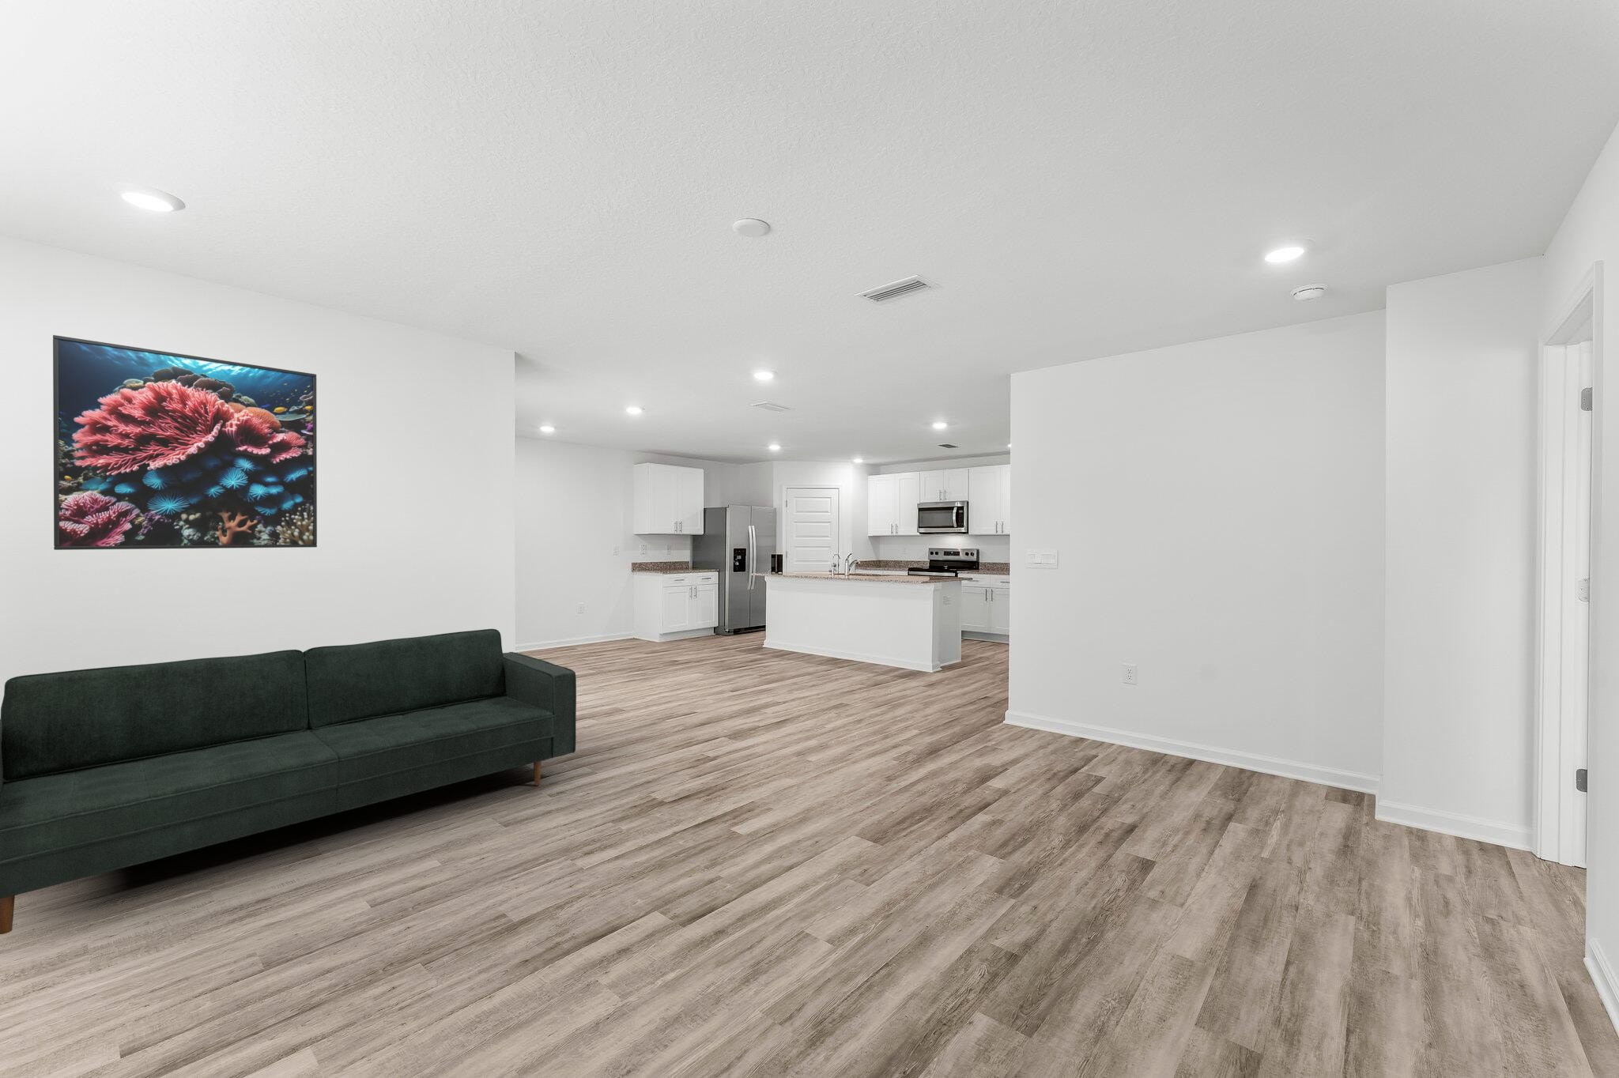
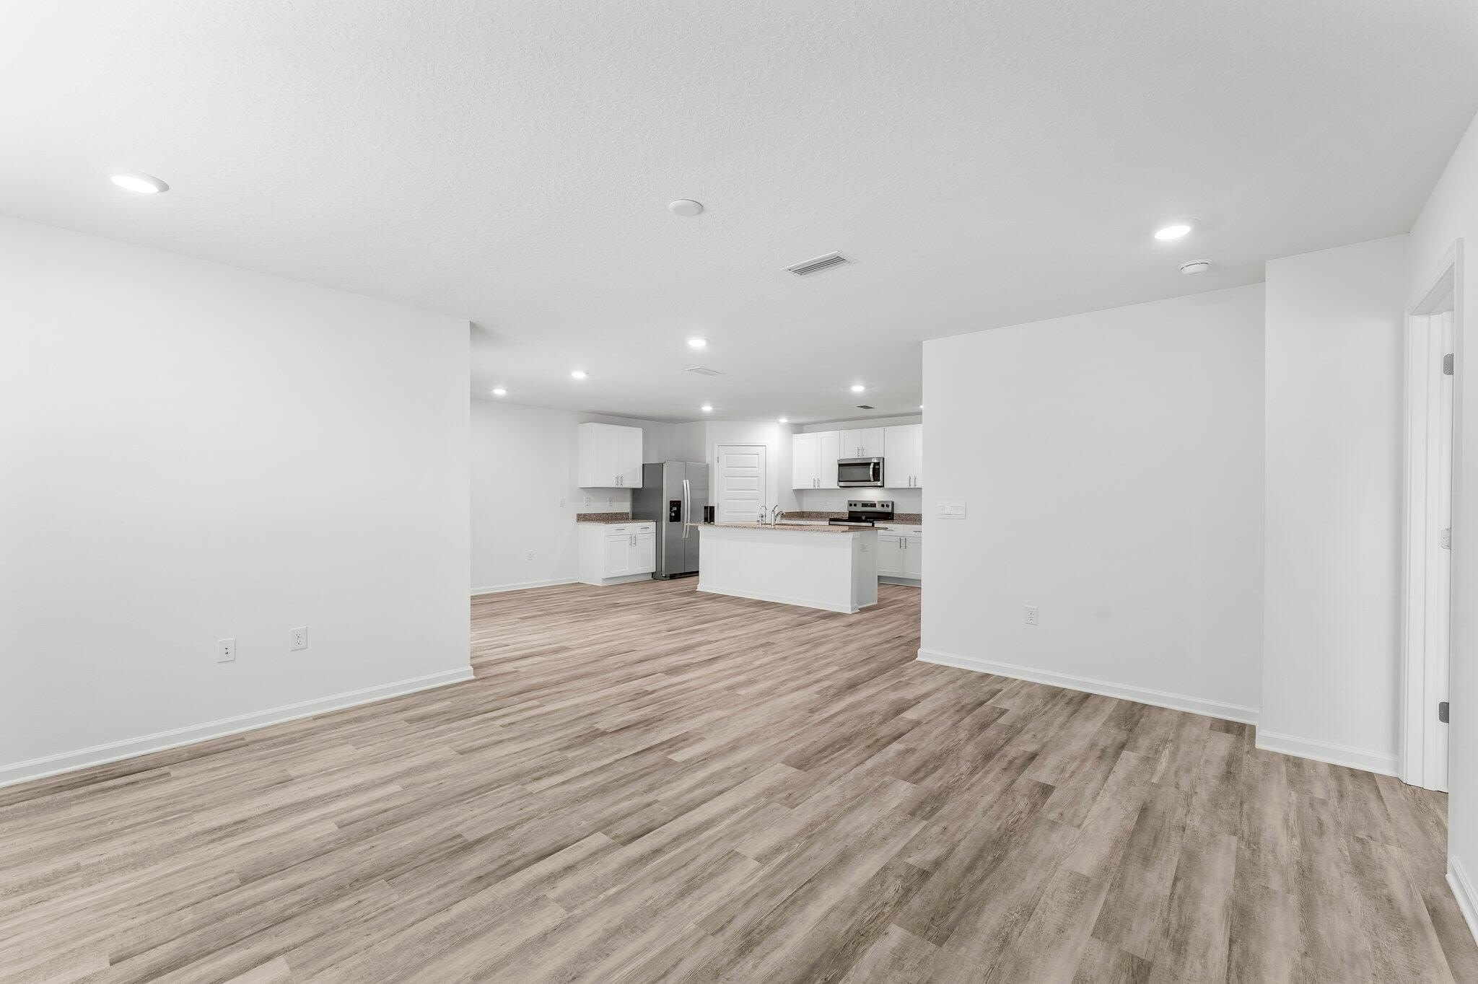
- sofa [0,628,577,935]
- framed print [52,334,318,551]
